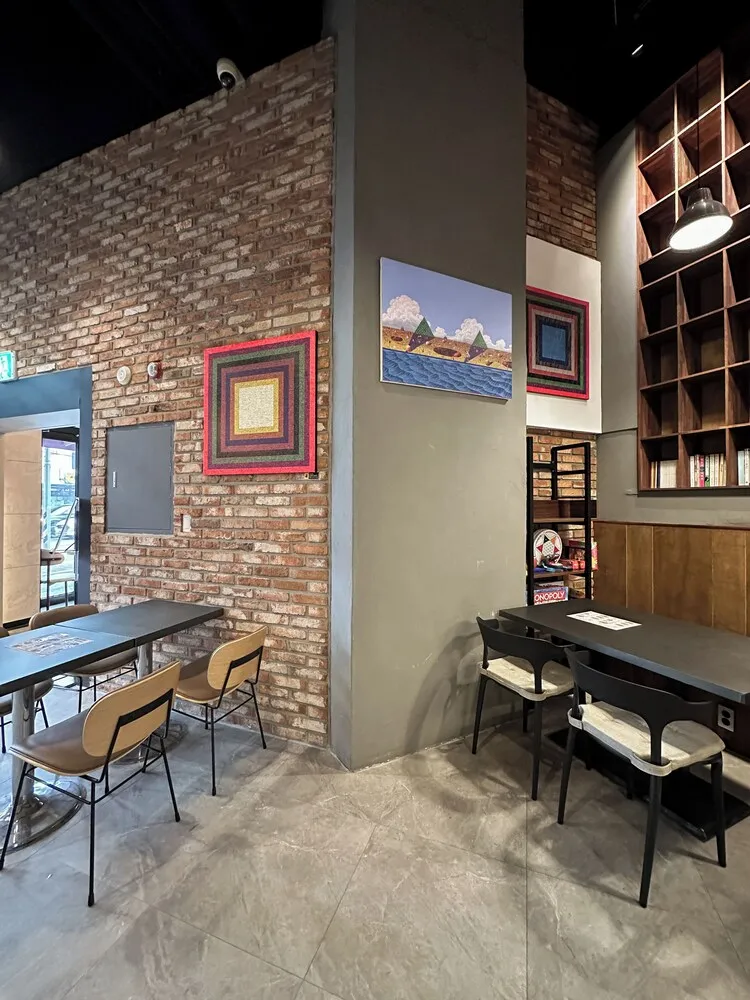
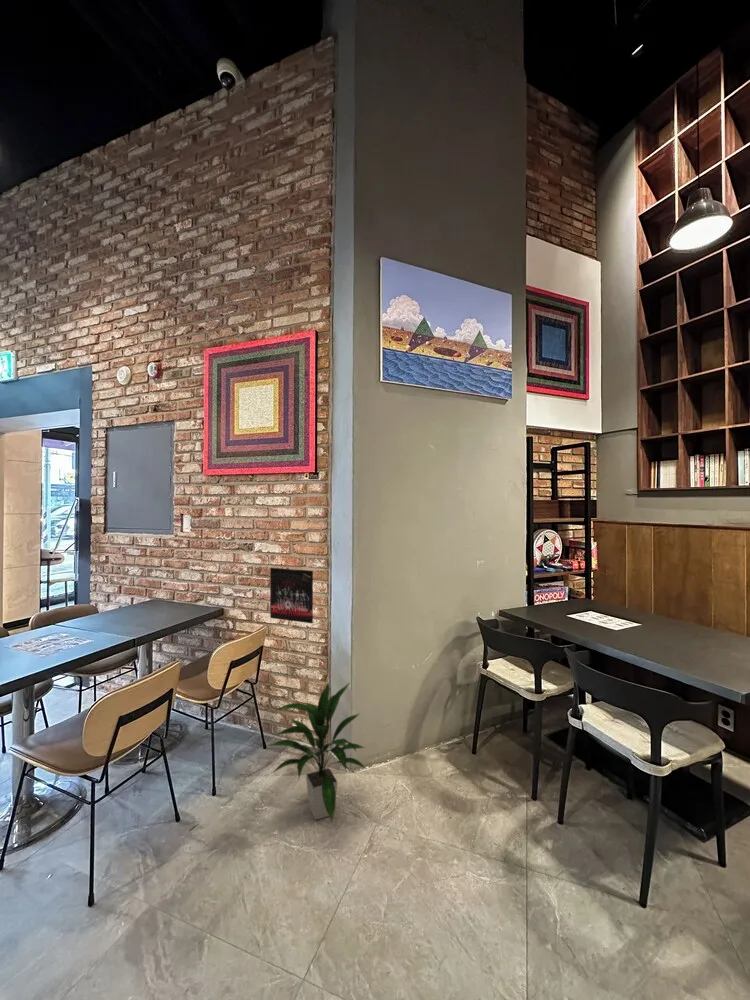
+ album cover [269,567,314,625]
+ indoor plant [267,682,367,823]
